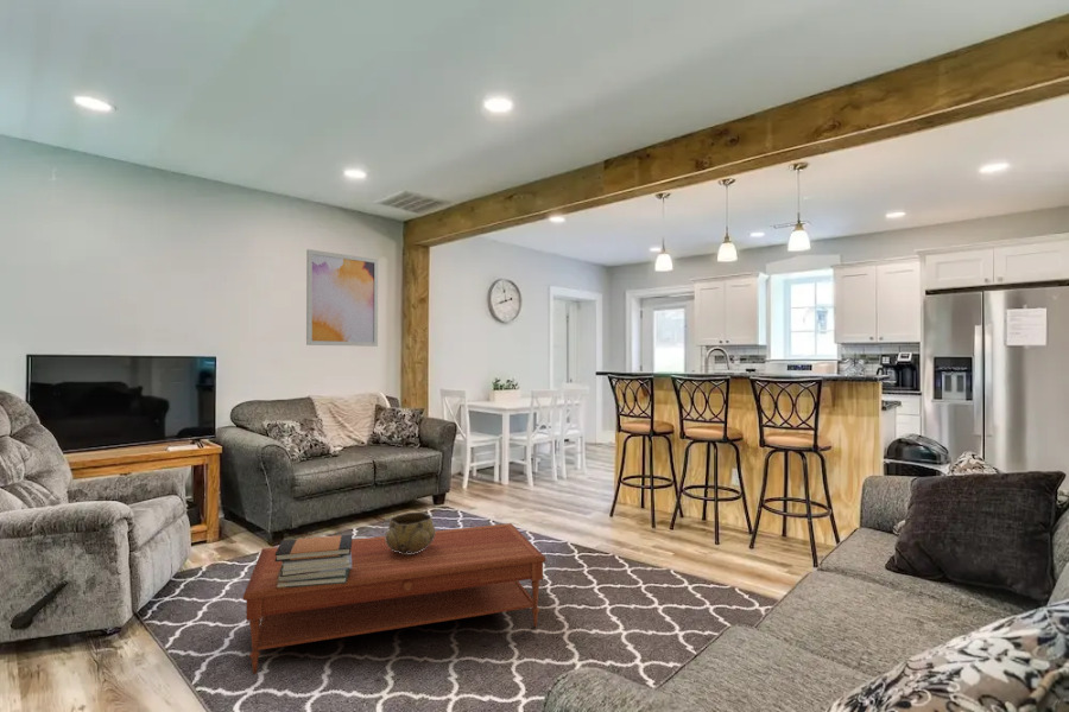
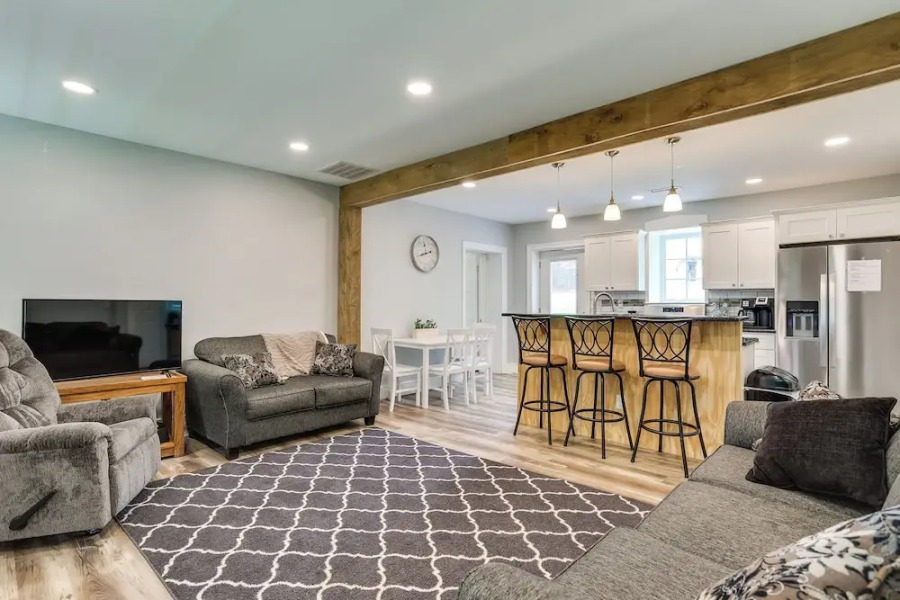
- wall art [305,248,379,348]
- coffee table [242,522,546,675]
- book stack [274,534,353,589]
- decorative bowl [384,511,436,554]
